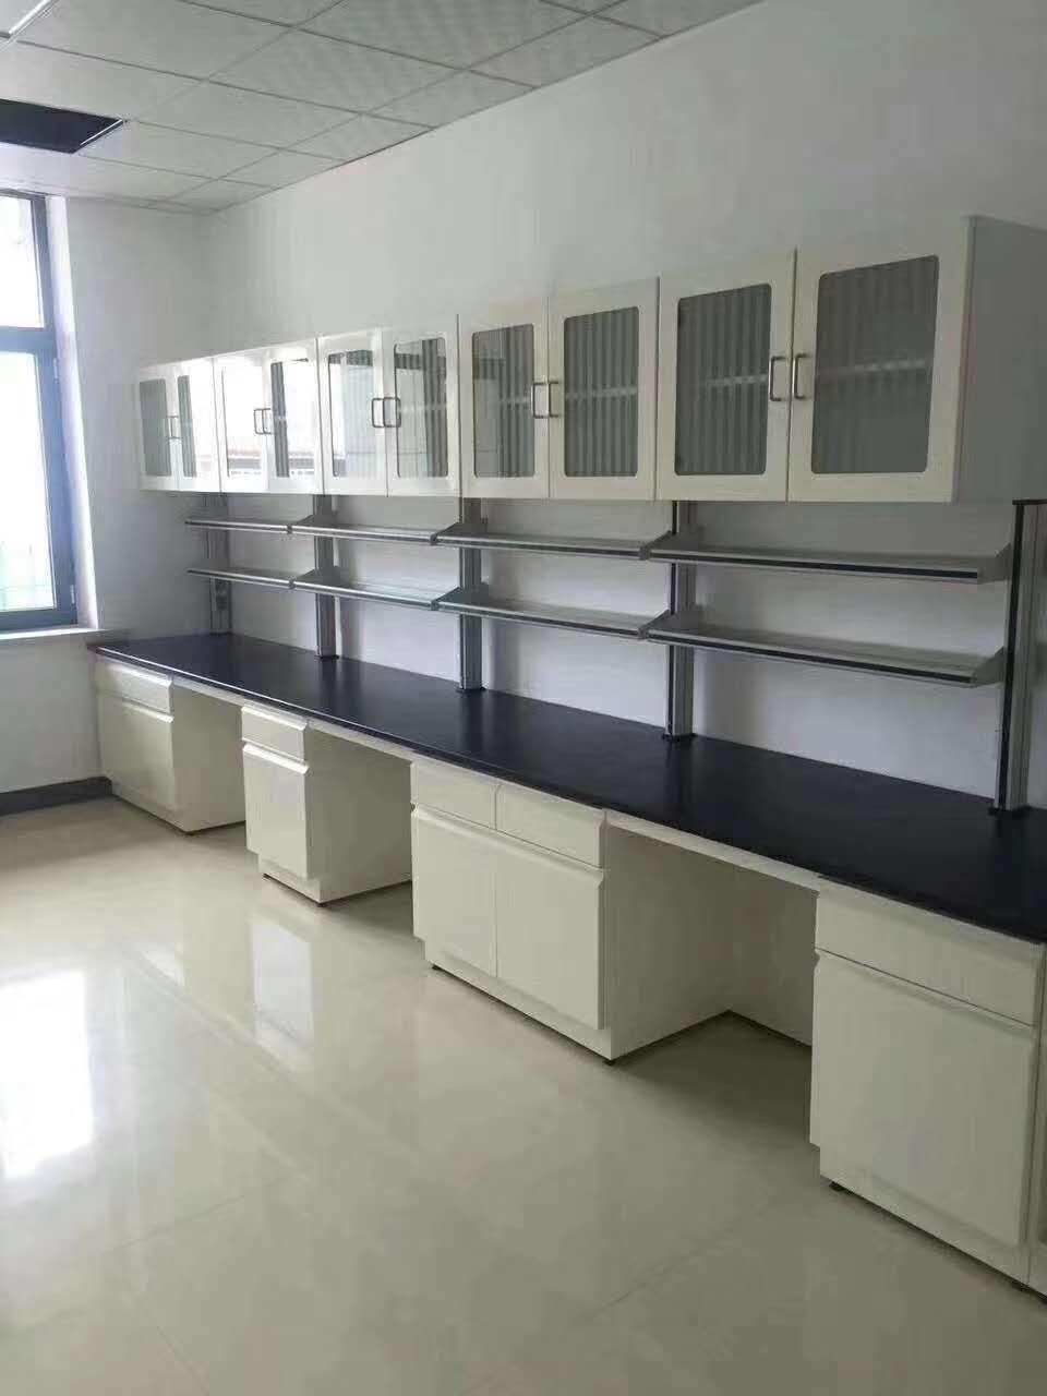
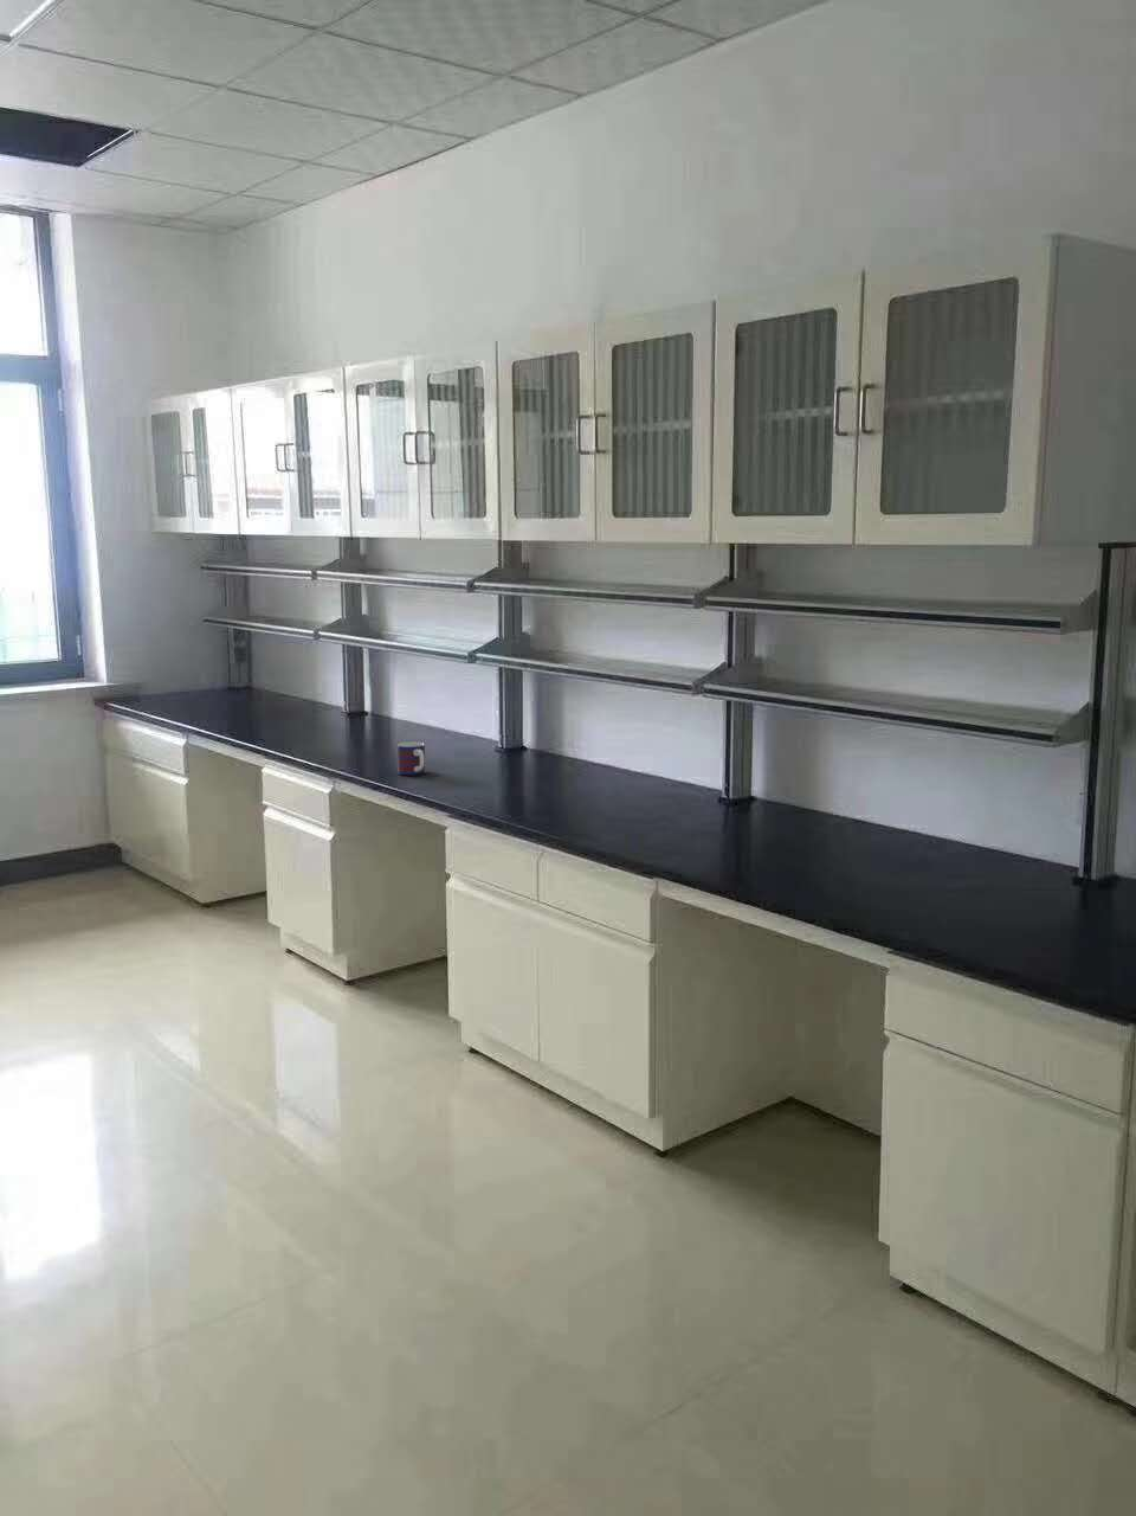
+ mug [395,741,427,776]
